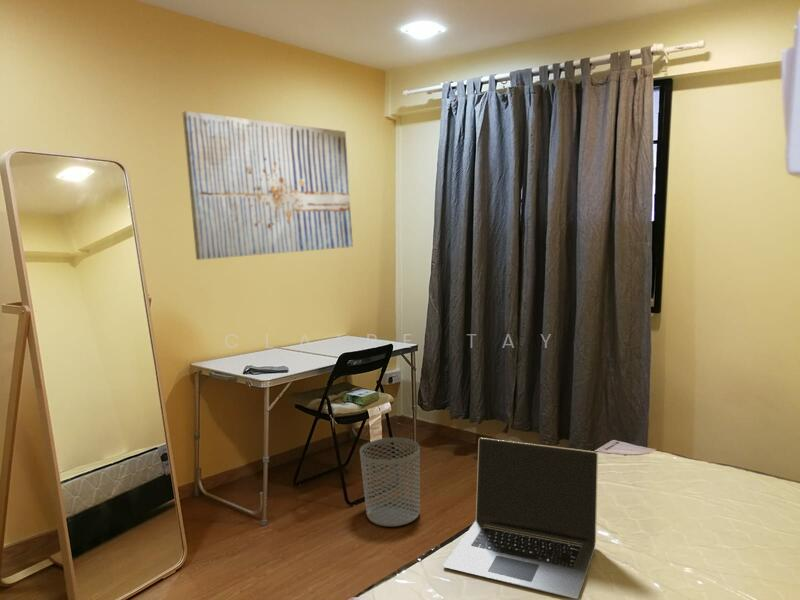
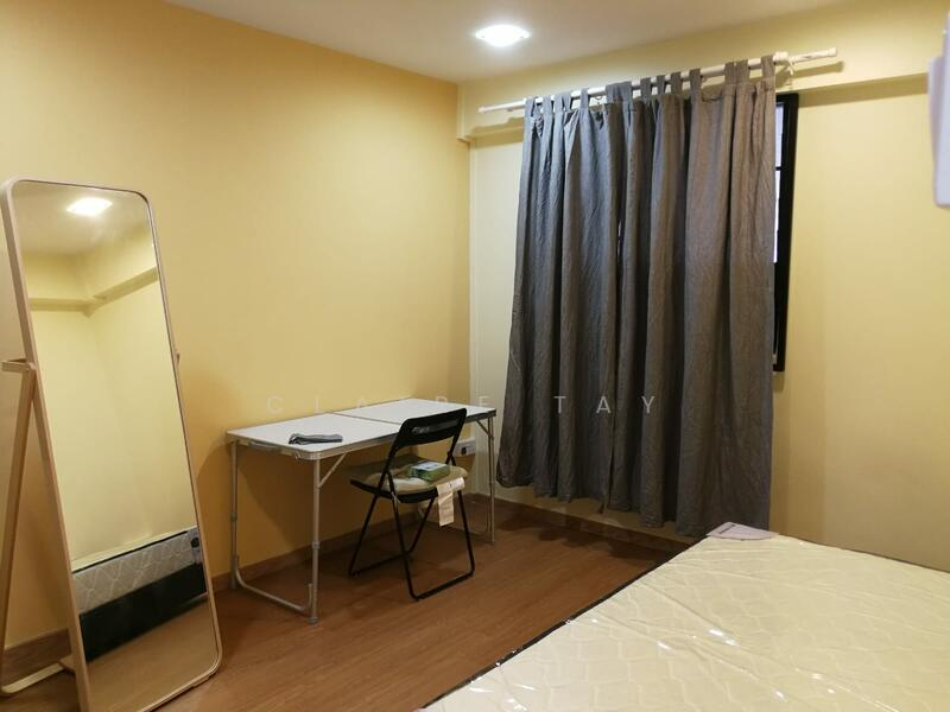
- wall art [181,110,354,261]
- waste bin [359,437,421,527]
- laptop [442,437,599,600]
